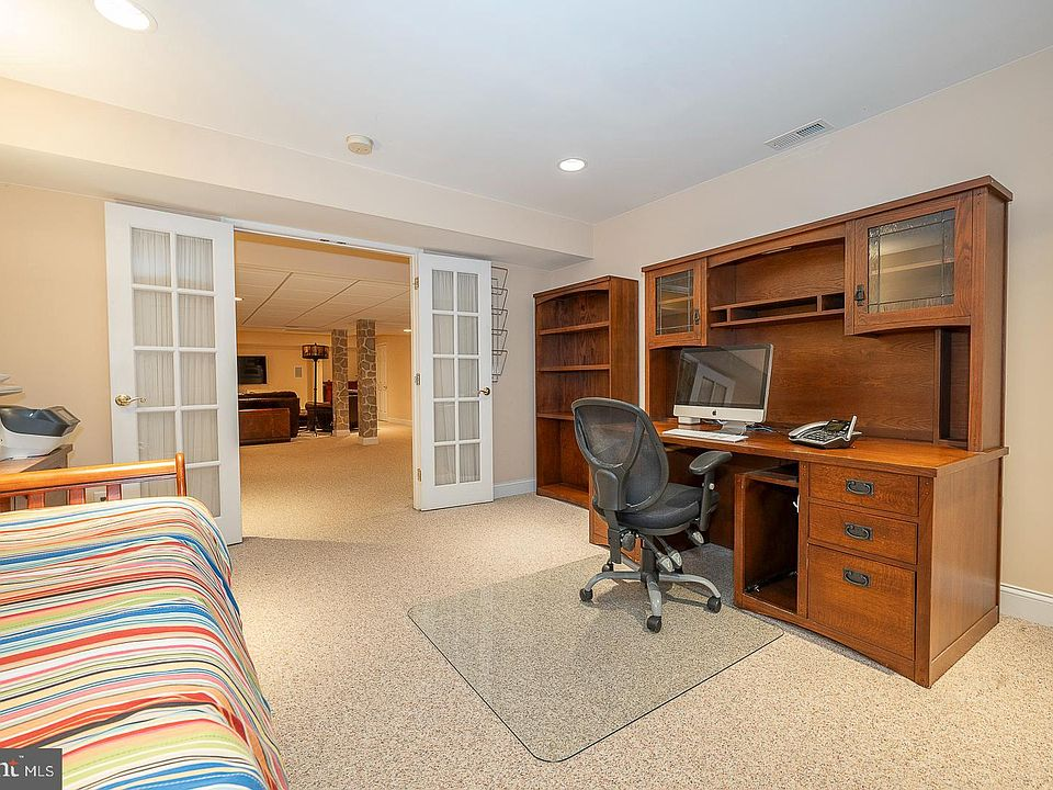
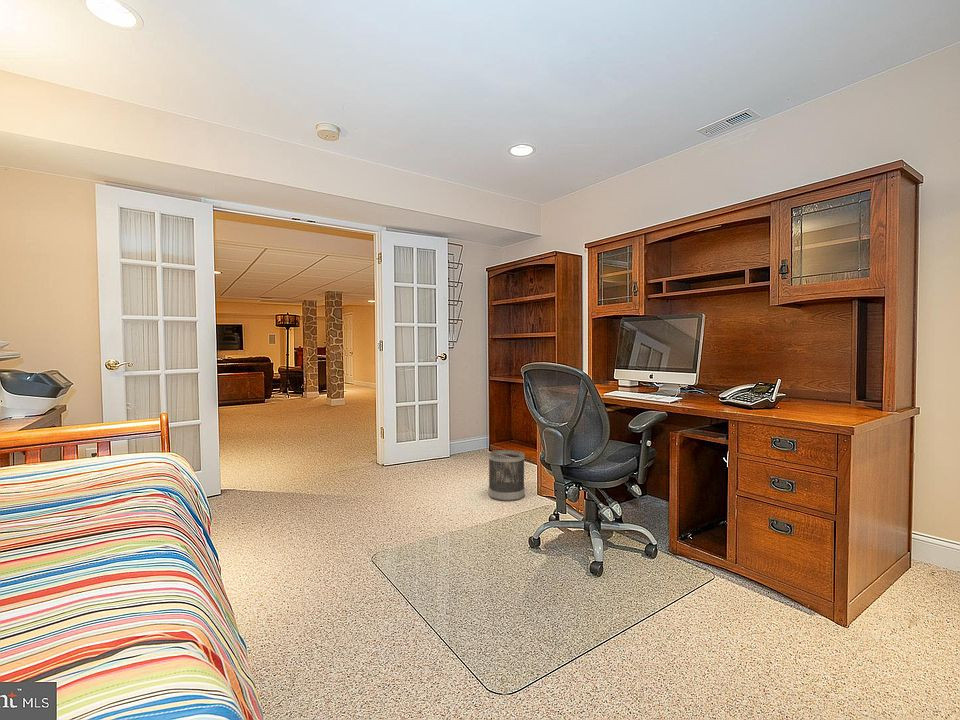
+ wastebasket [487,449,526,502]
